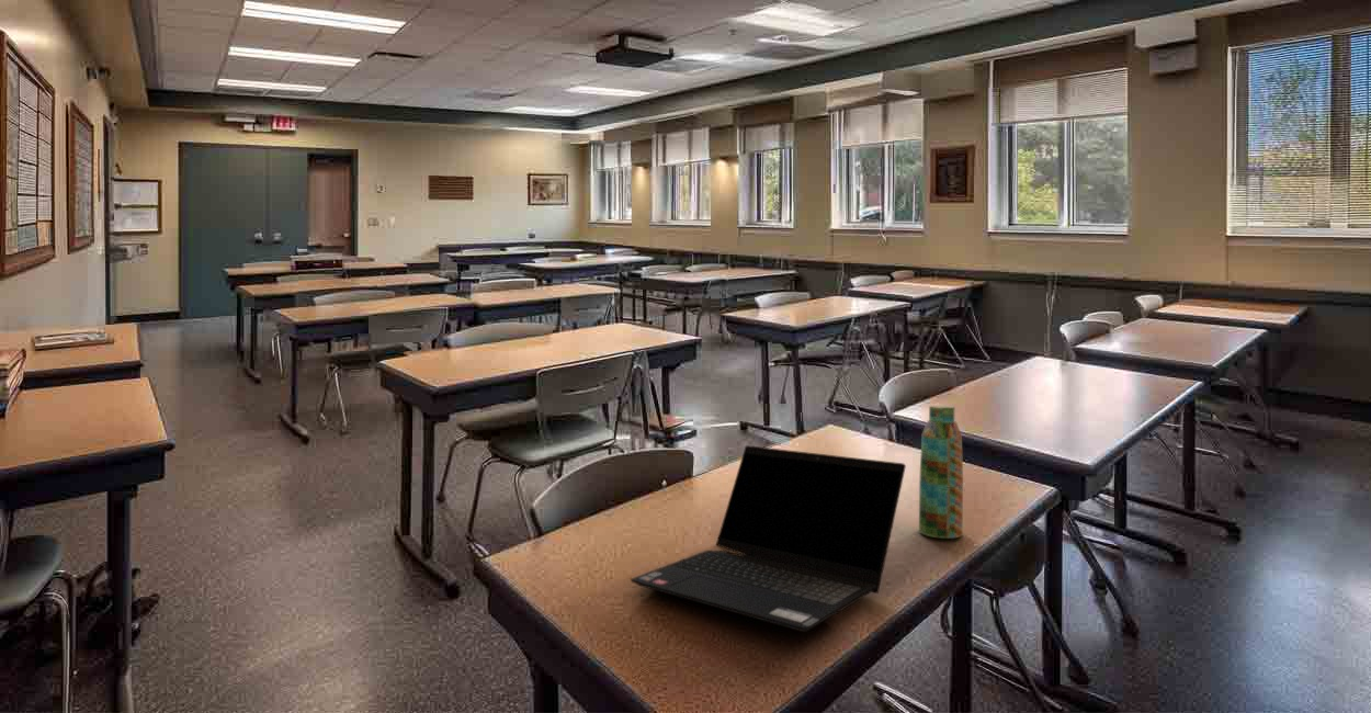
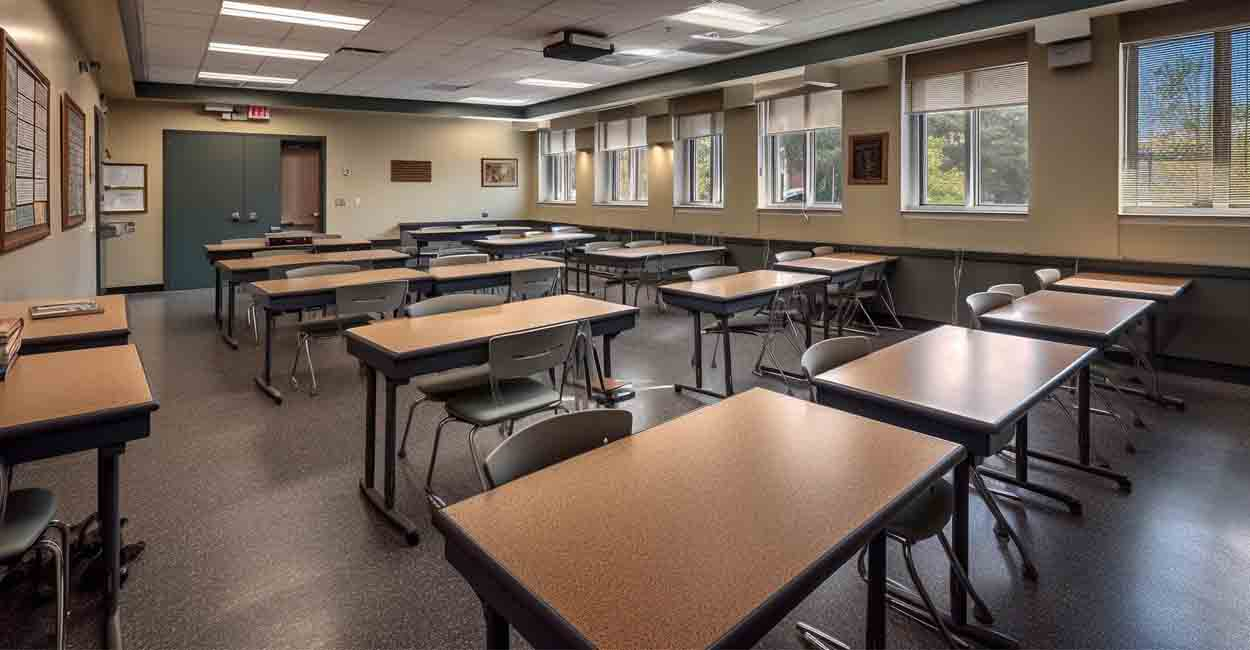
- laptop computer [630,444,907,633]
- water bottle [918,405,964,540]
